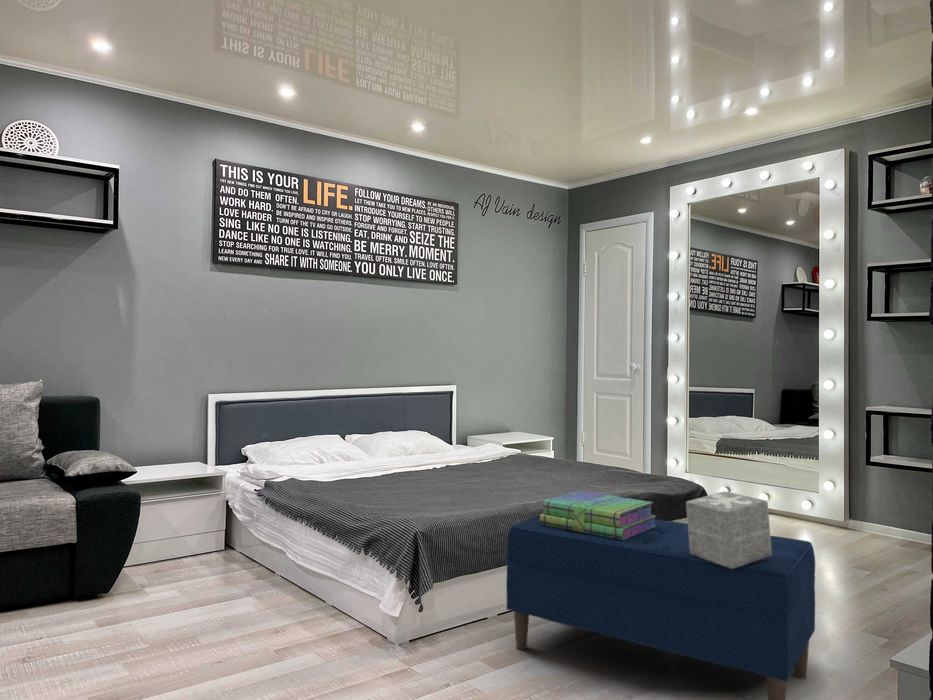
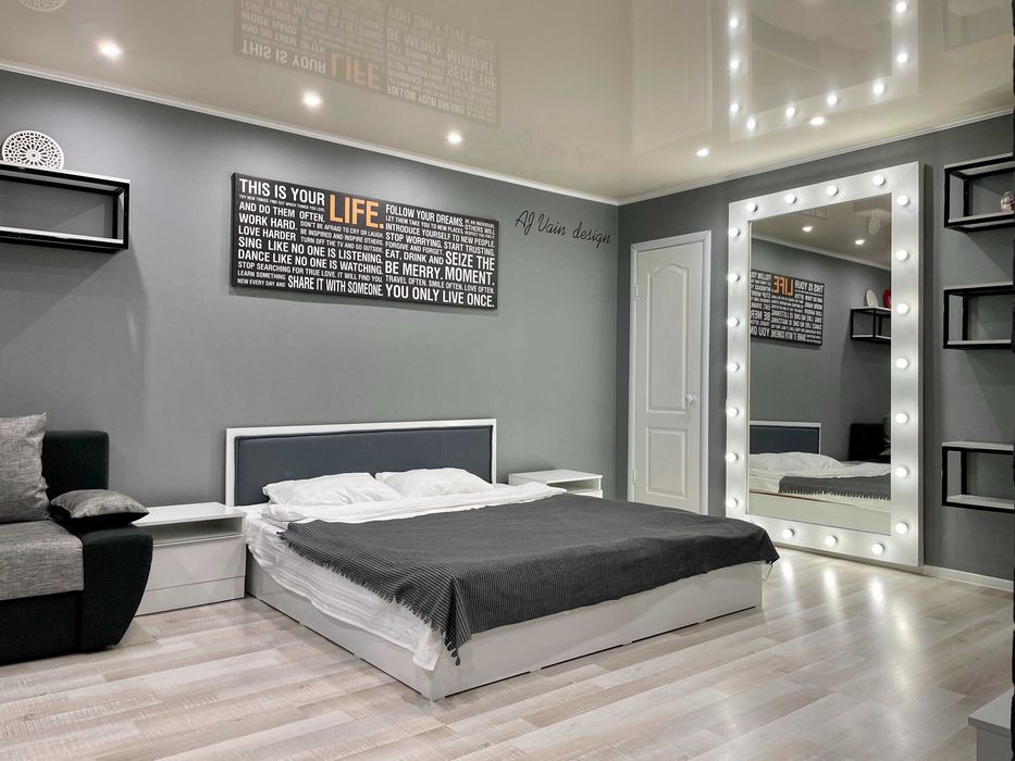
- decorative box [685,491,772,569]
- bench [505,514,817,700]
- stack of books [540,490,657,540]
